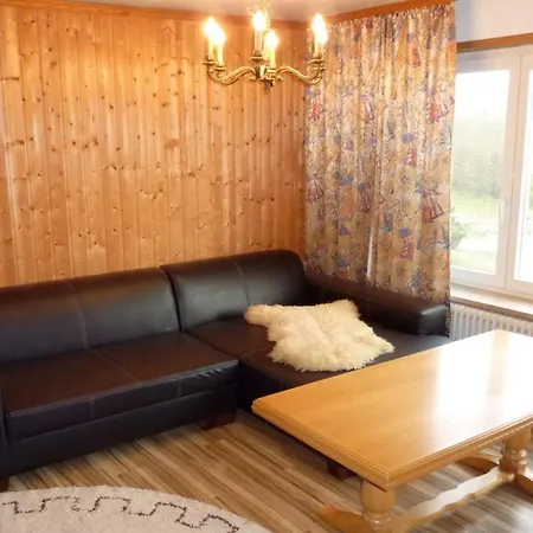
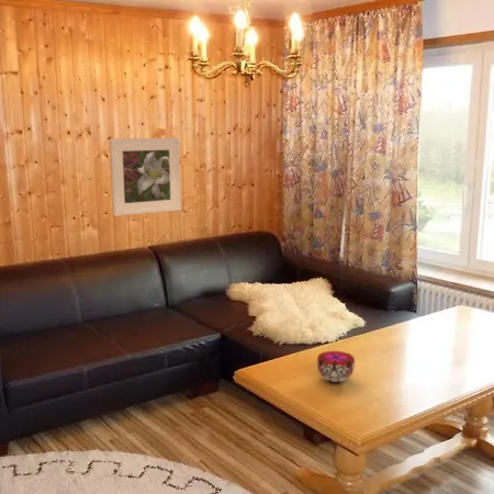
+ decorative bowl [316,350,356,383]
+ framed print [109,137,182,217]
